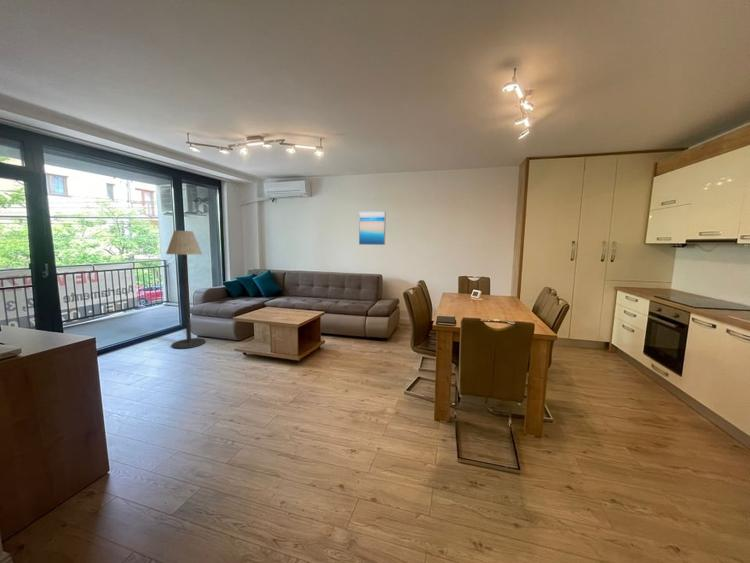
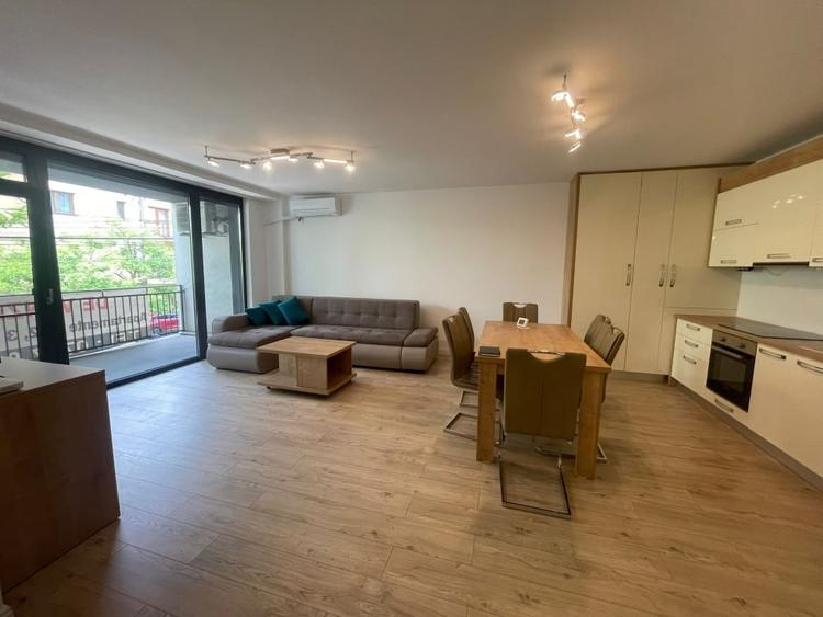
- floor lamp [165,230,207,350]
- wall art [358,210,387,246]
